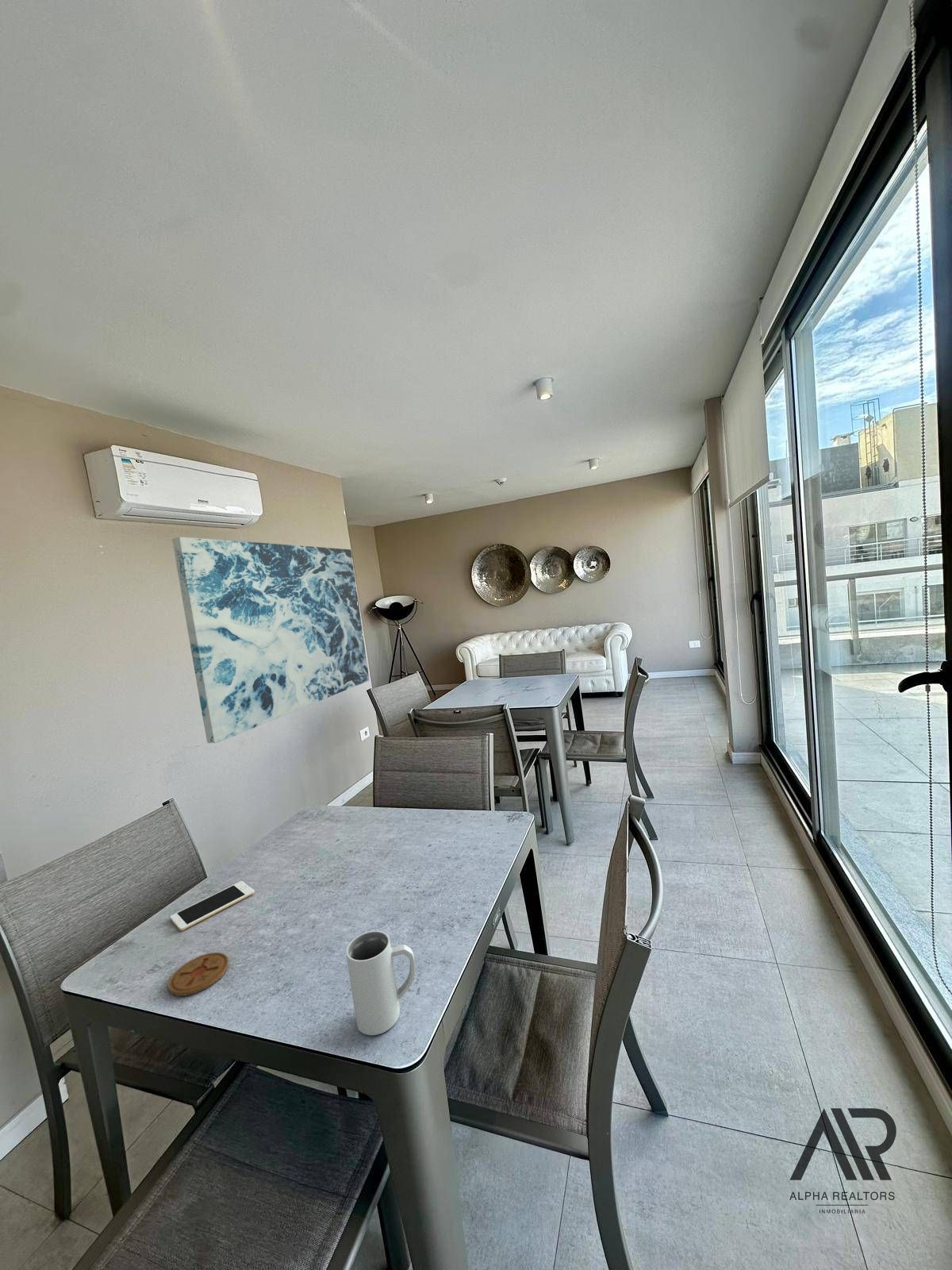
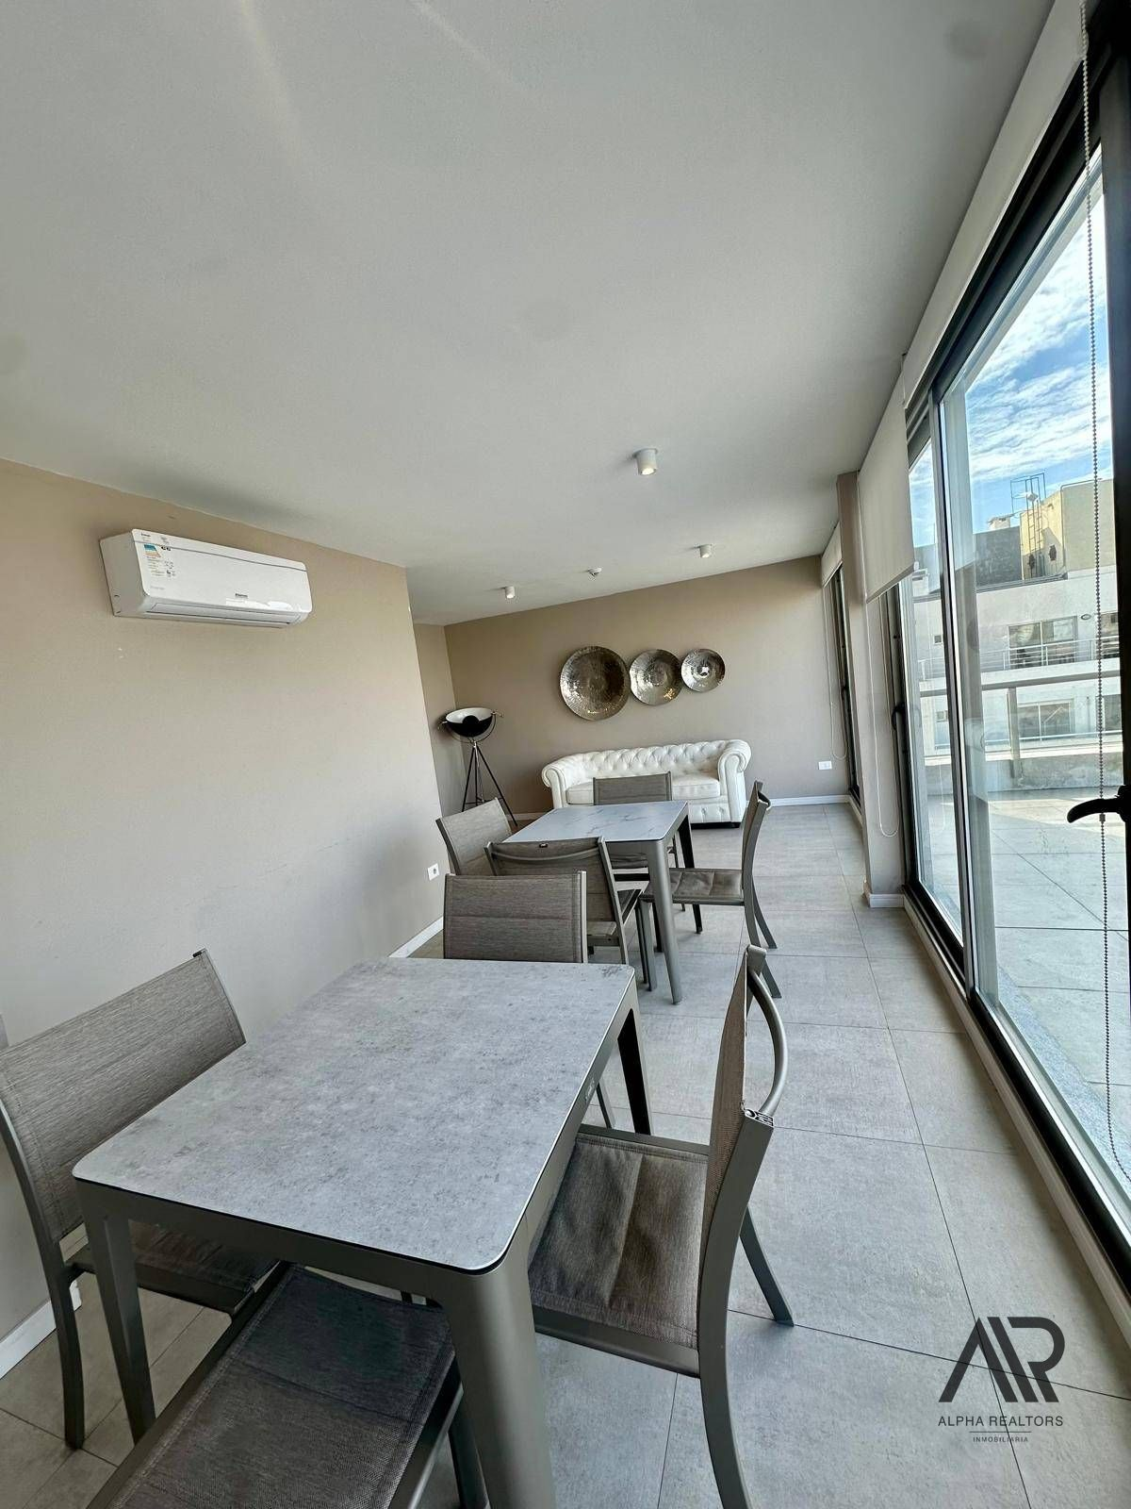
- mug [345,930,416,1036]
- wall art [171,537,370,744]
- cell phone [169,880,255,932]
- coaster [167,952,229,997]
